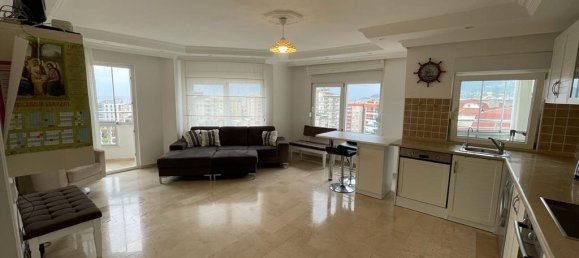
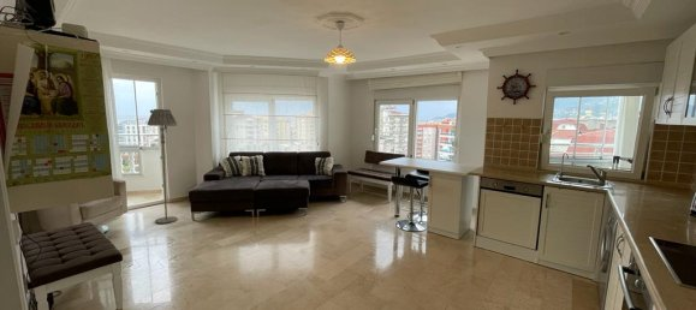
+ floor lamp [147,108,178,225]
